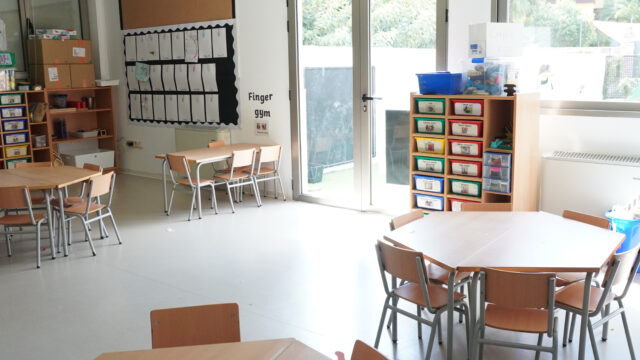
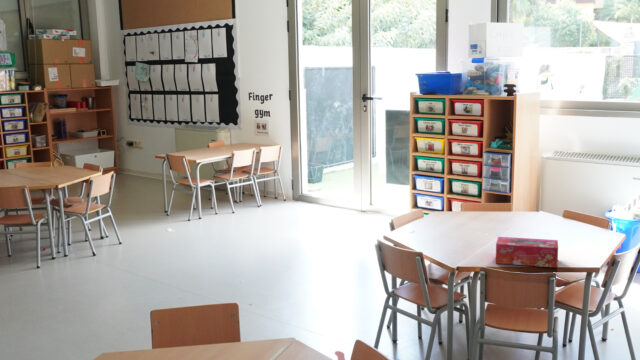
+ tissue box [495,236,559,269]
